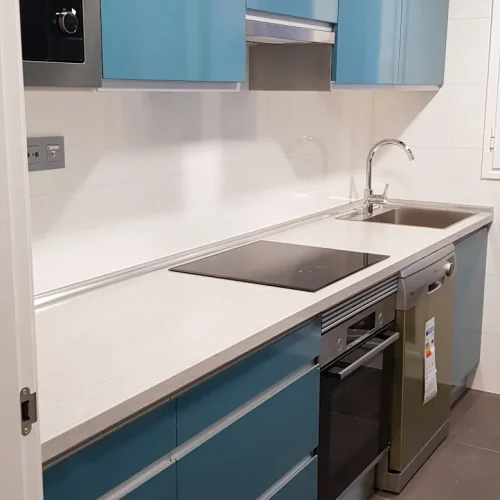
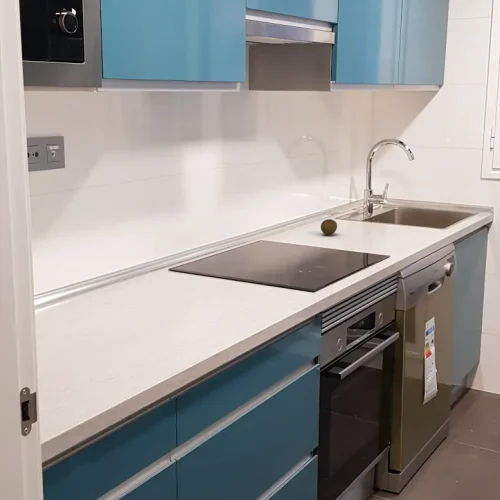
+ fruit [320,218,338,236]
